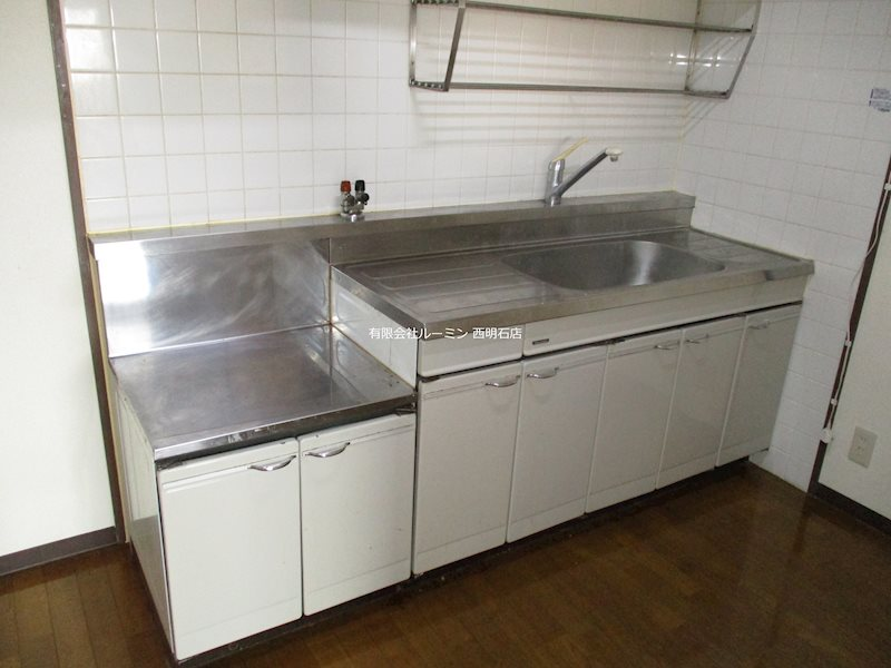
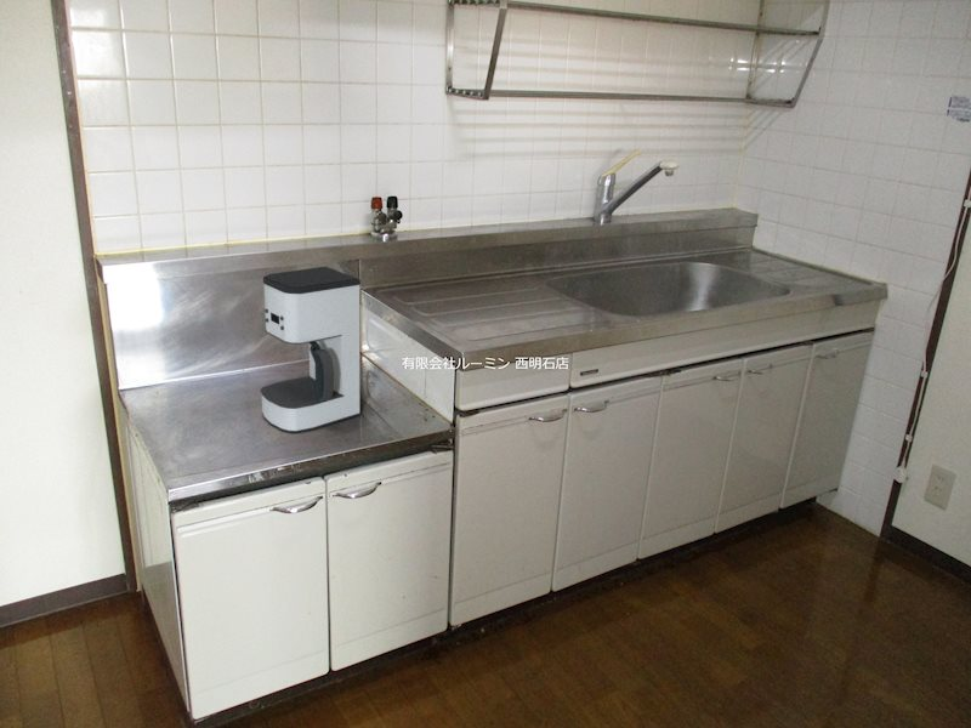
+ coffee maker [259,266,362,434]
